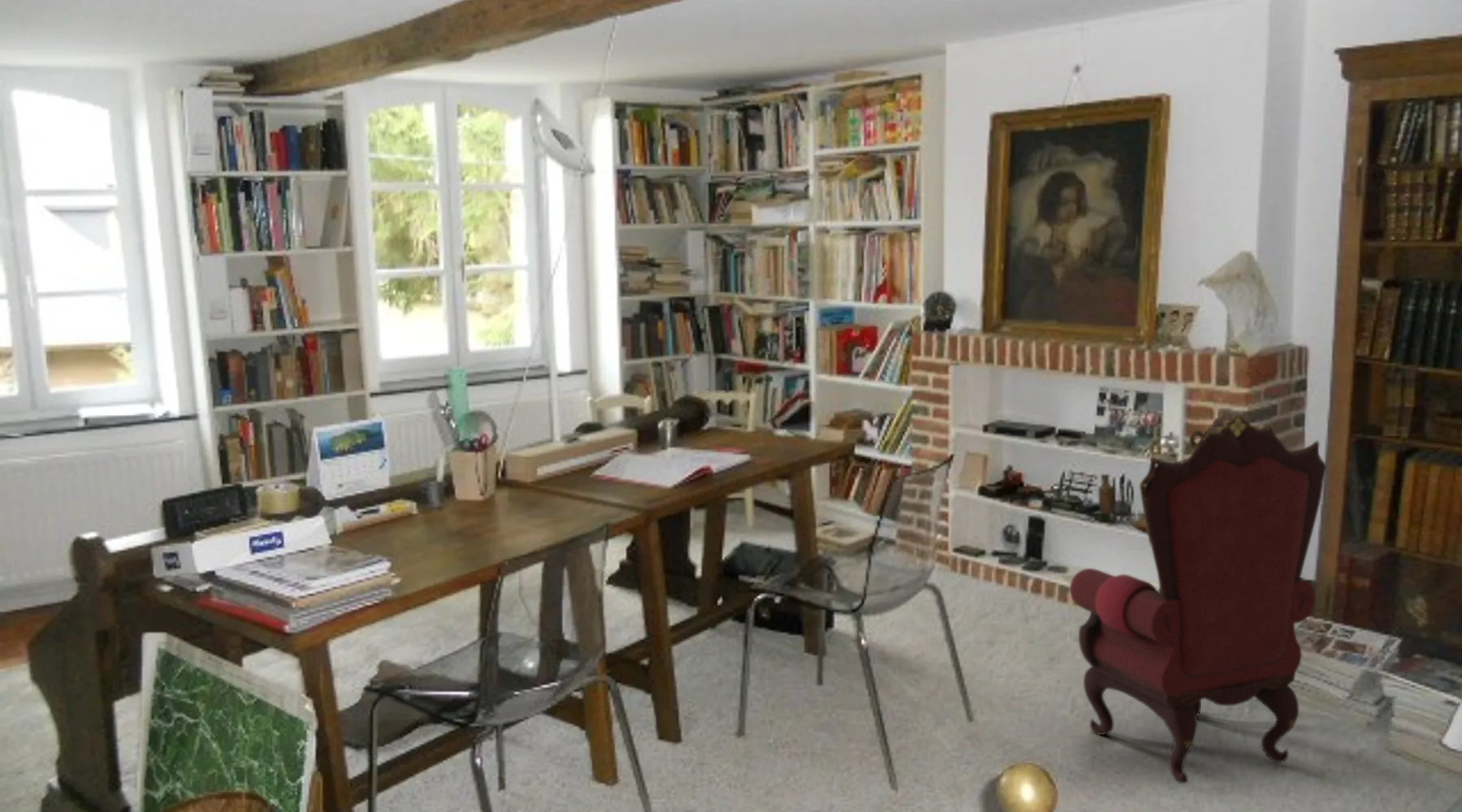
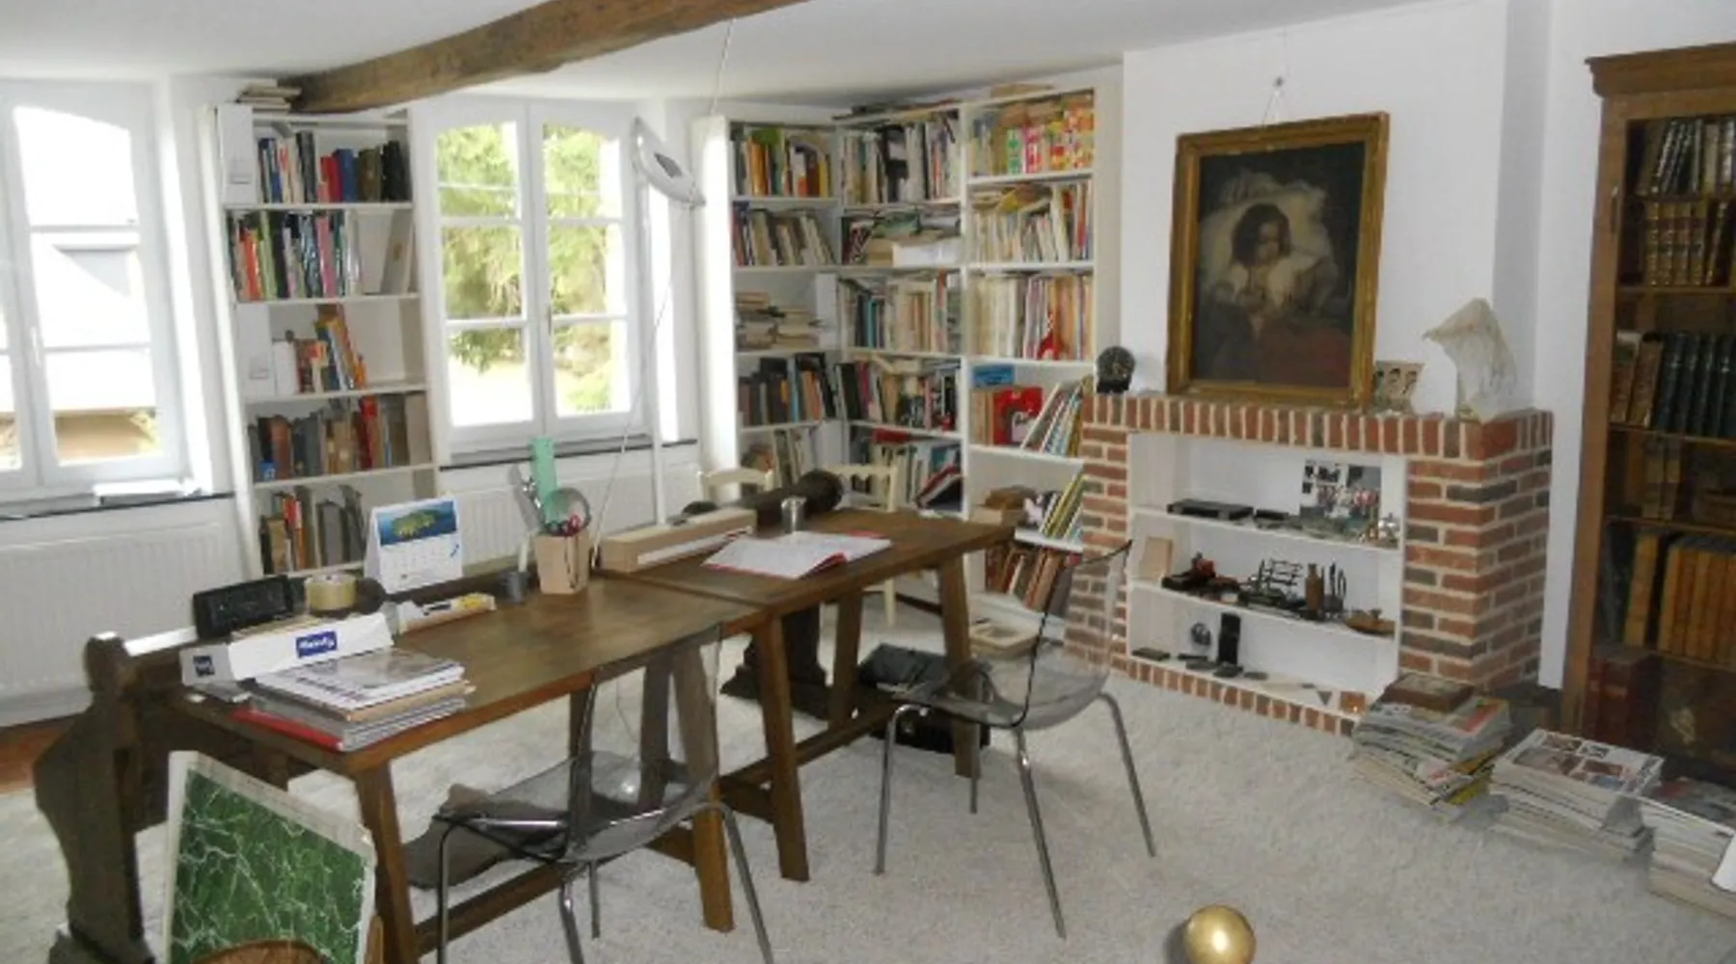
- armchair [1069,412,1328,784]
